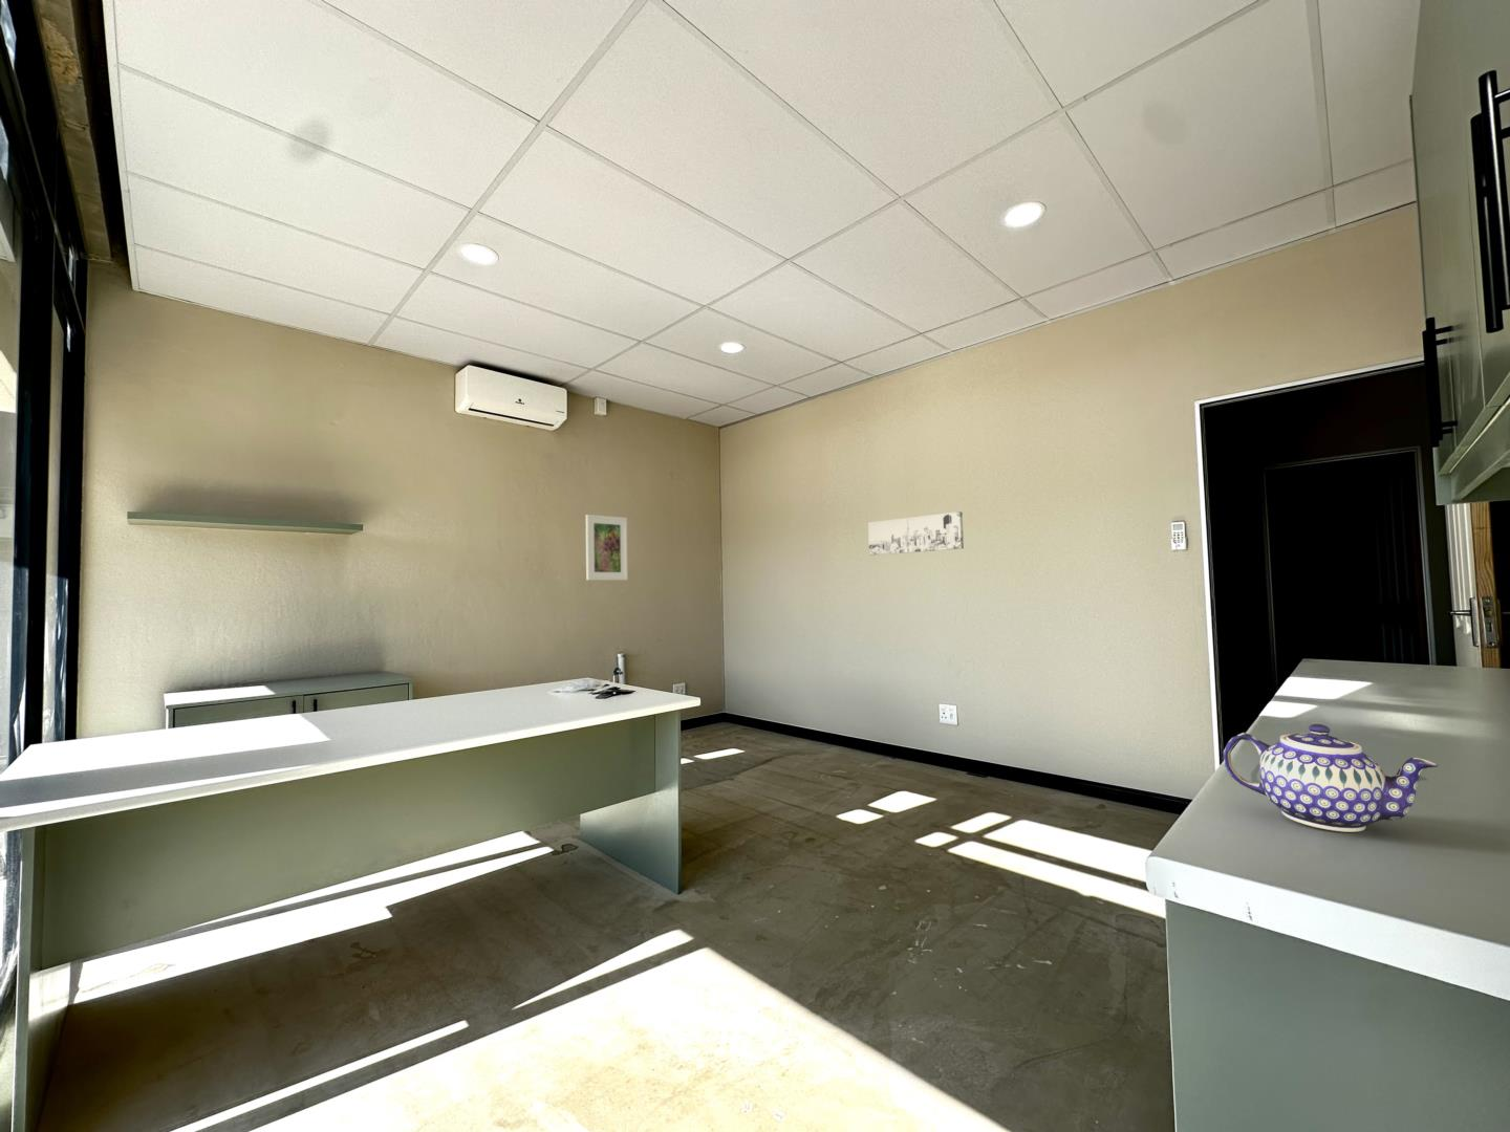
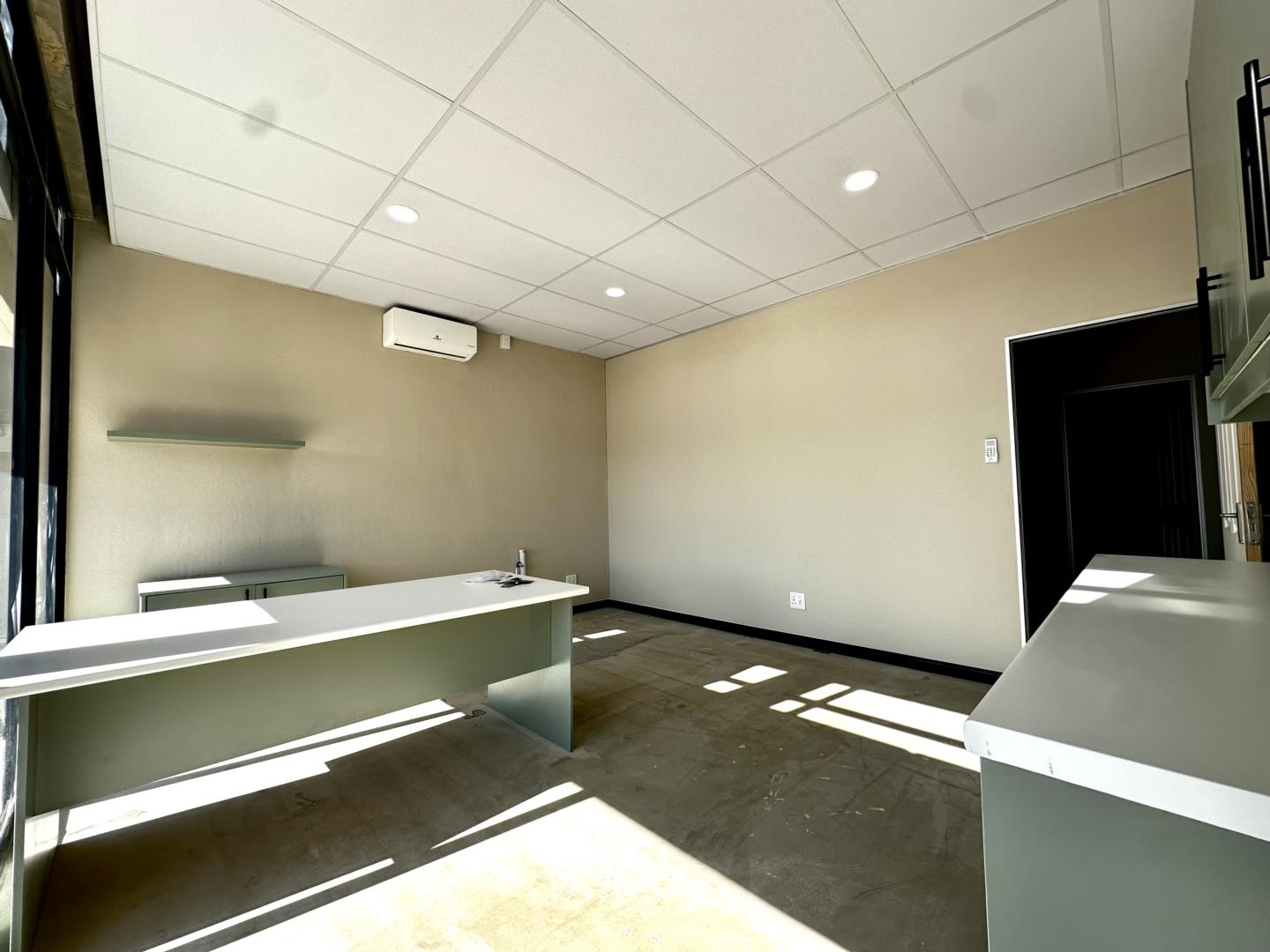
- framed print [585,514,629,580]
- teapot [1222,723,1439,834]
- wall art [867,510,964,556]
